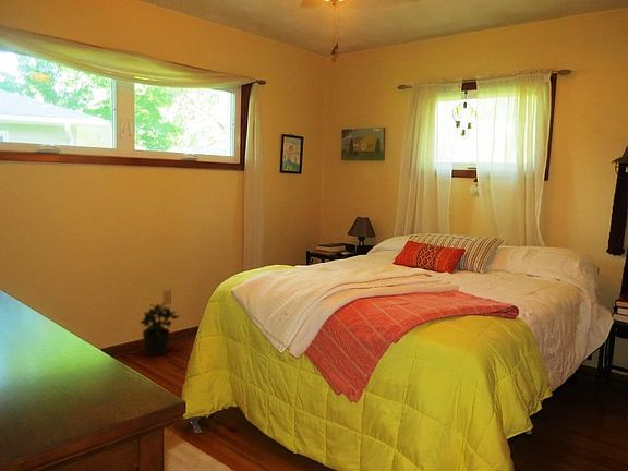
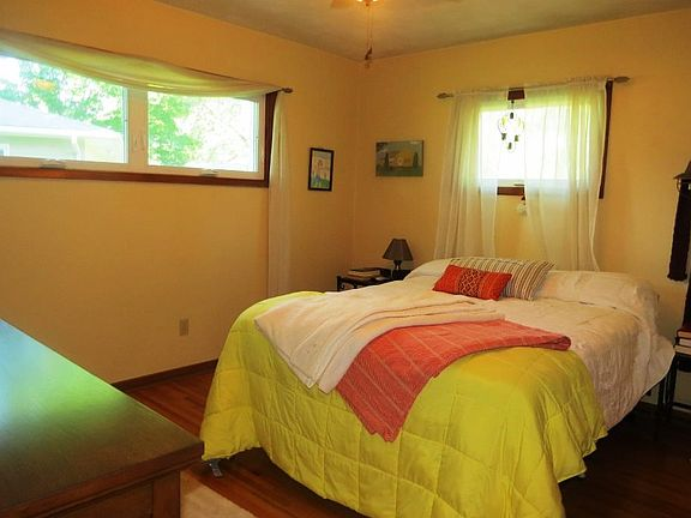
- potted plant [140,301,181,357]
